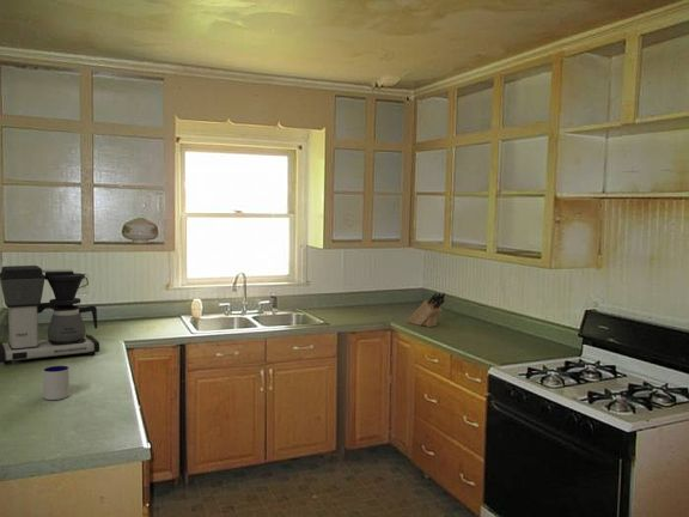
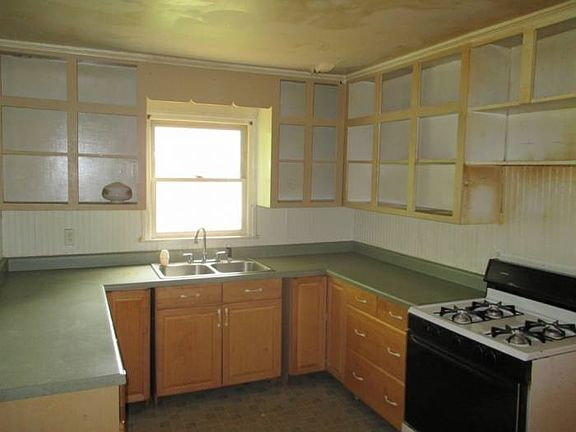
- mug [42,365,71,401]
- knife block [407,292,446,328]
- coffee maker [0,264,100,366]
